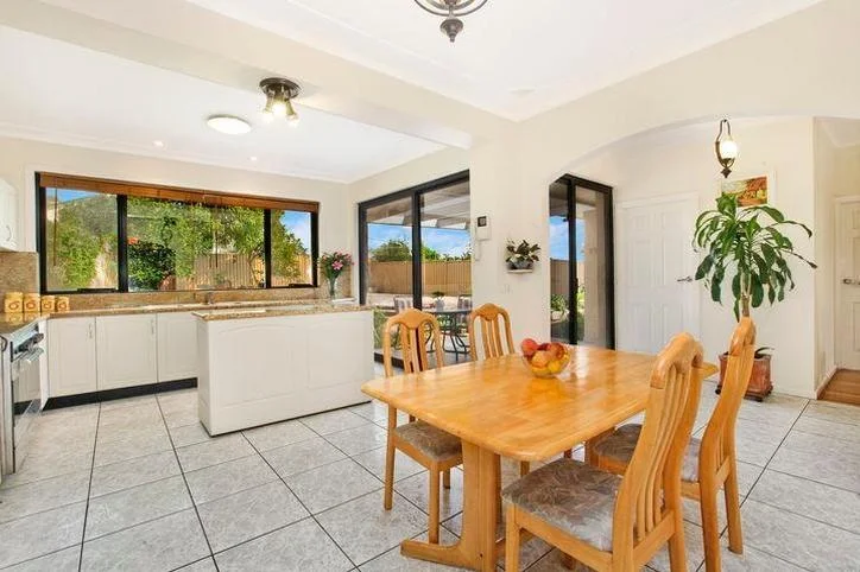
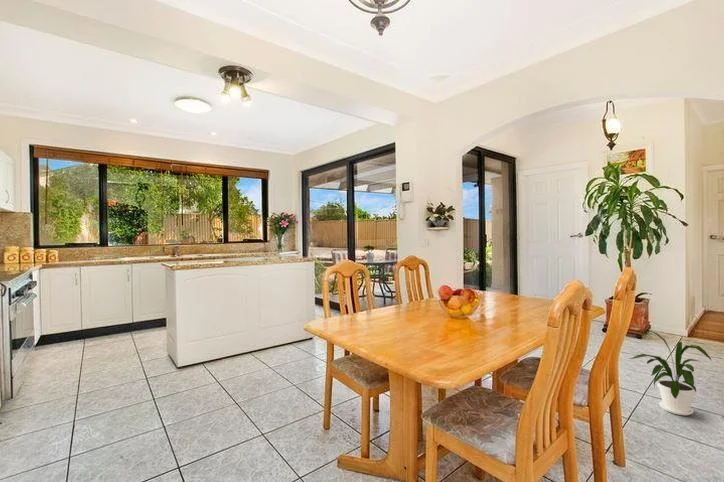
+ house plant [629,328,712,416]
